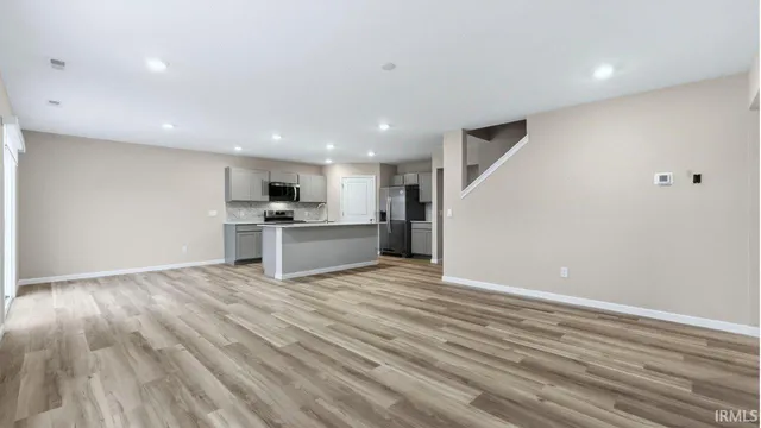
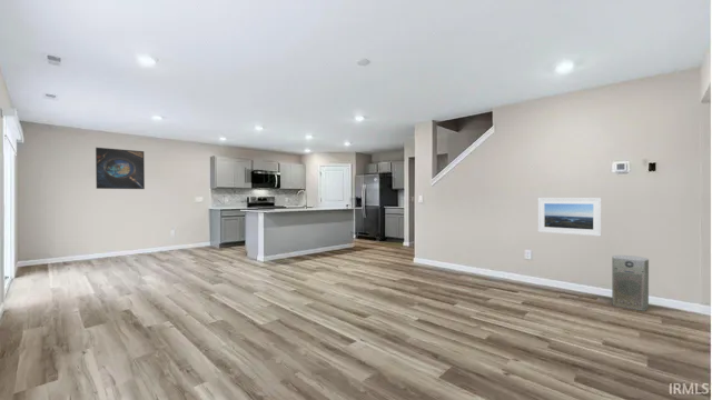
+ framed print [537,197,602,238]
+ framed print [95,147,146,190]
+ fan [611,254,650,312]
